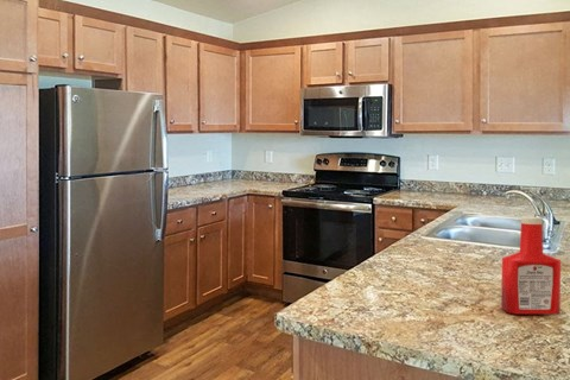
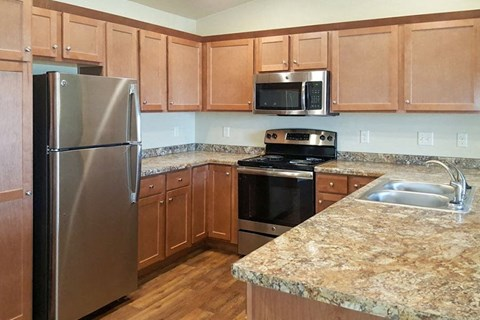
- soap bottle [500,215,562,316]
